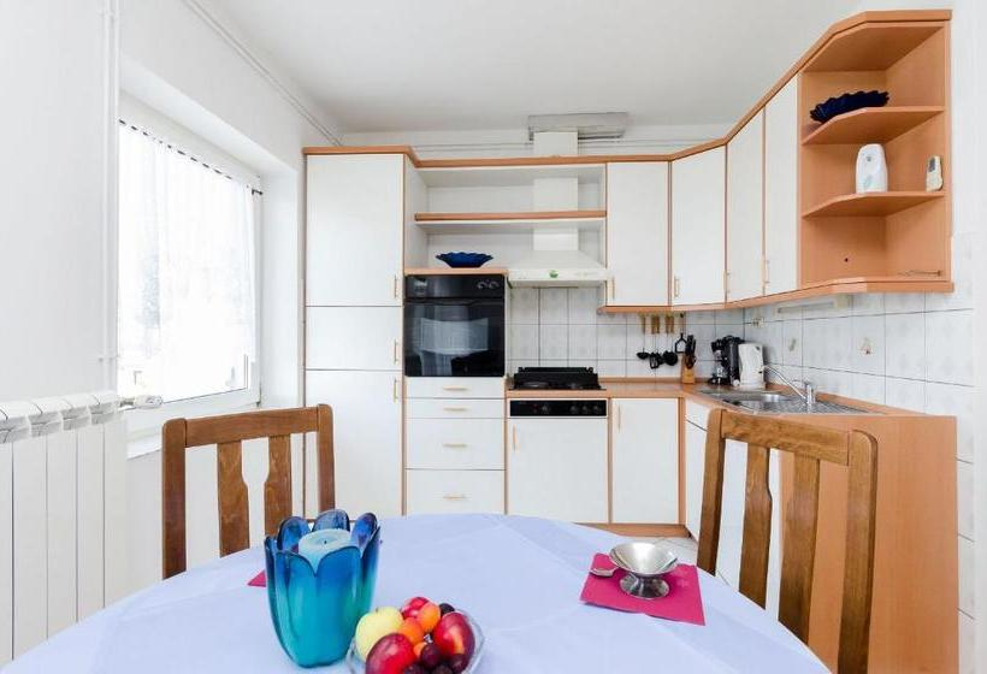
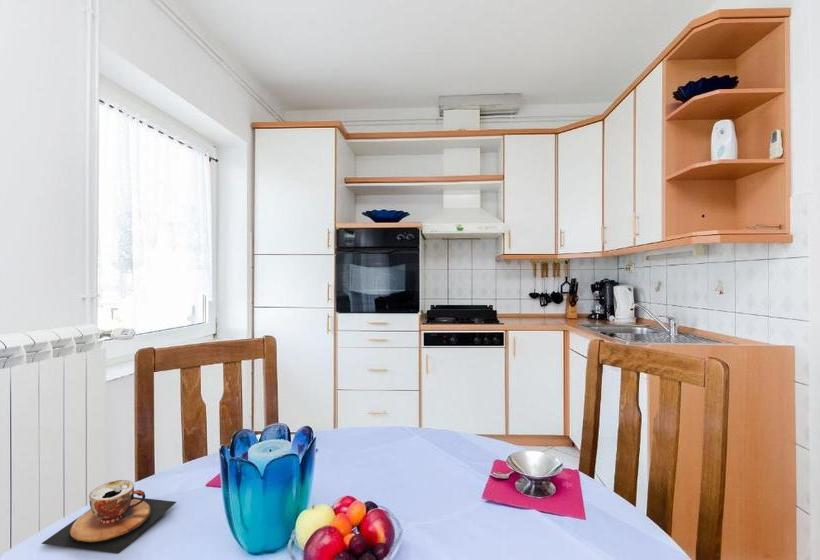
+ teacup [40,479,177,554]
